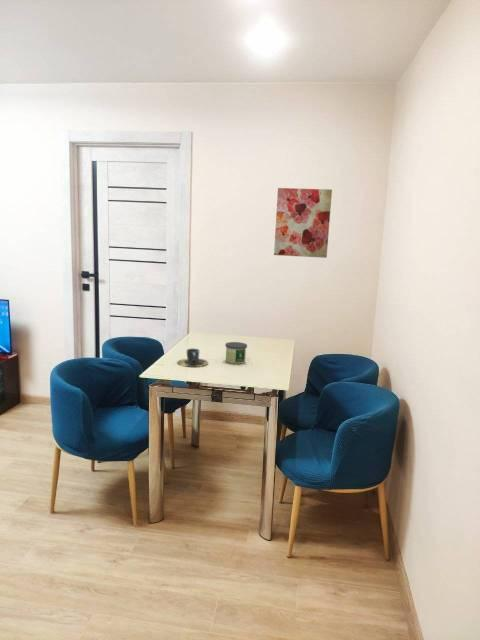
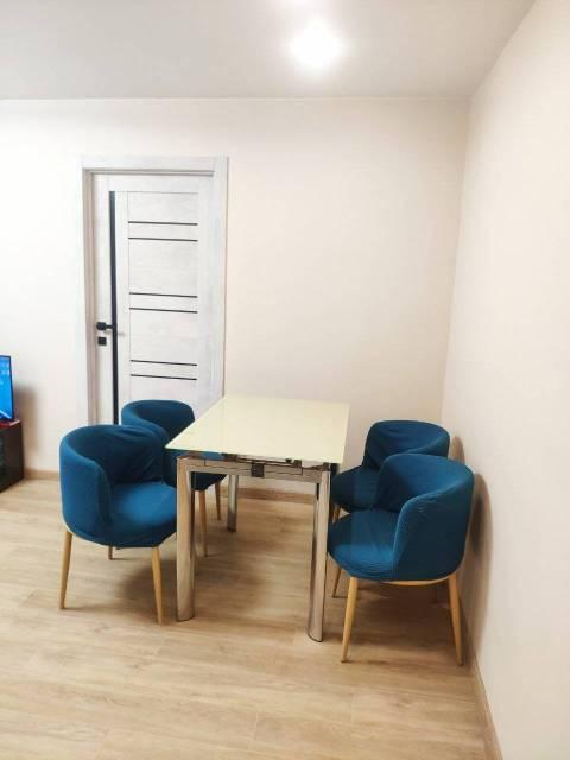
- wall art [273,187,333,259]
- candle [224,341,248,365]
- cup [176,348,209,368]
